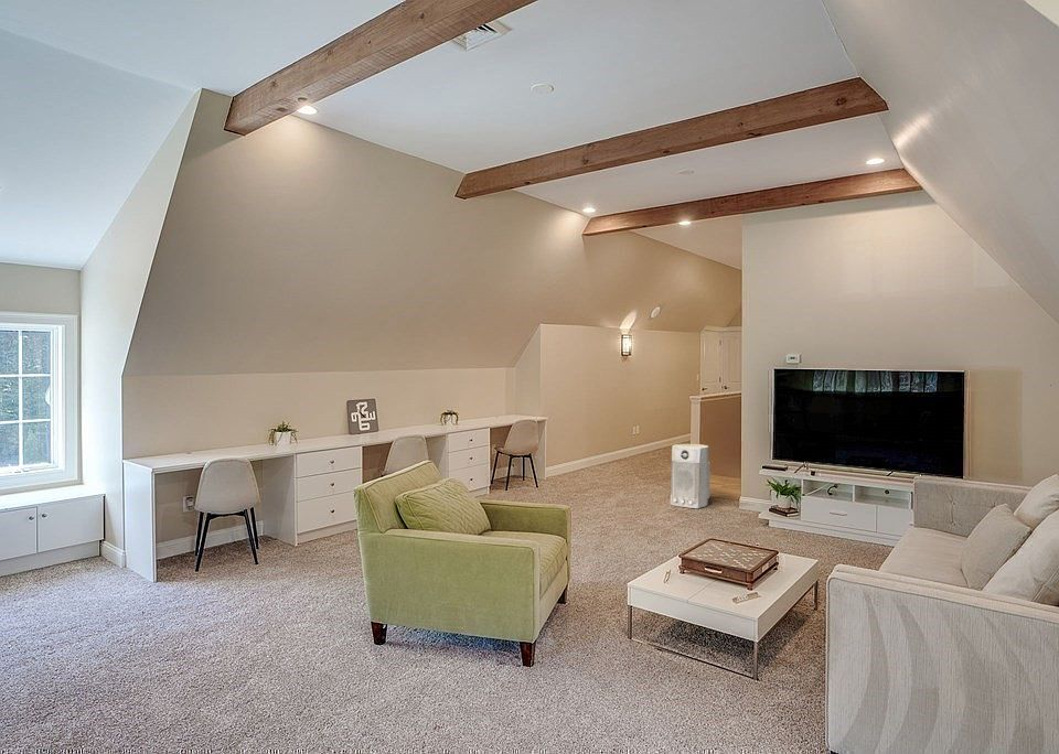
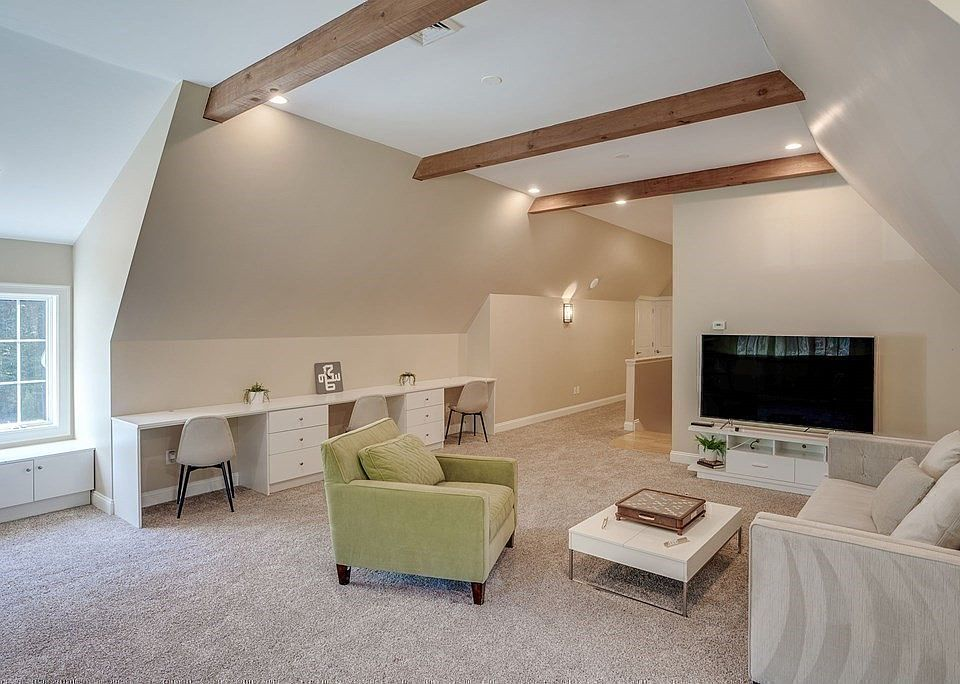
- air purifier [668,443,712,509]
